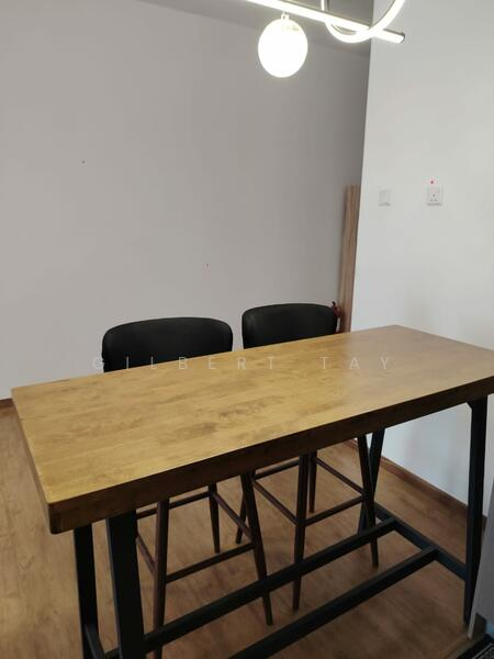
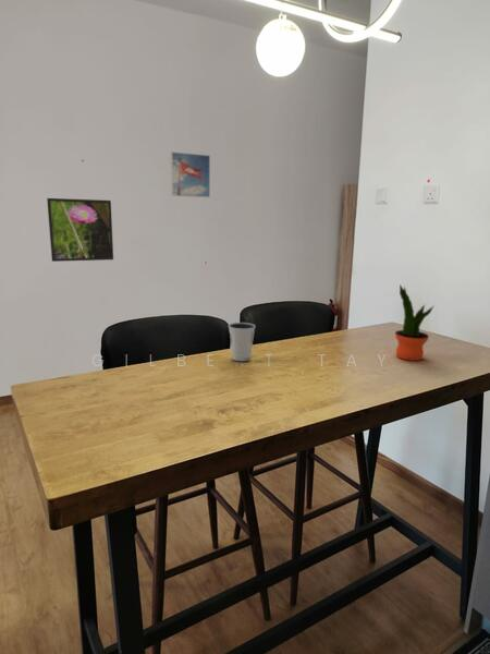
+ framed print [169,150,211,198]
+ potted plant [394,283,436,362]
+ dixie cup [228,322,257,362]
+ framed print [46,197,114,263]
